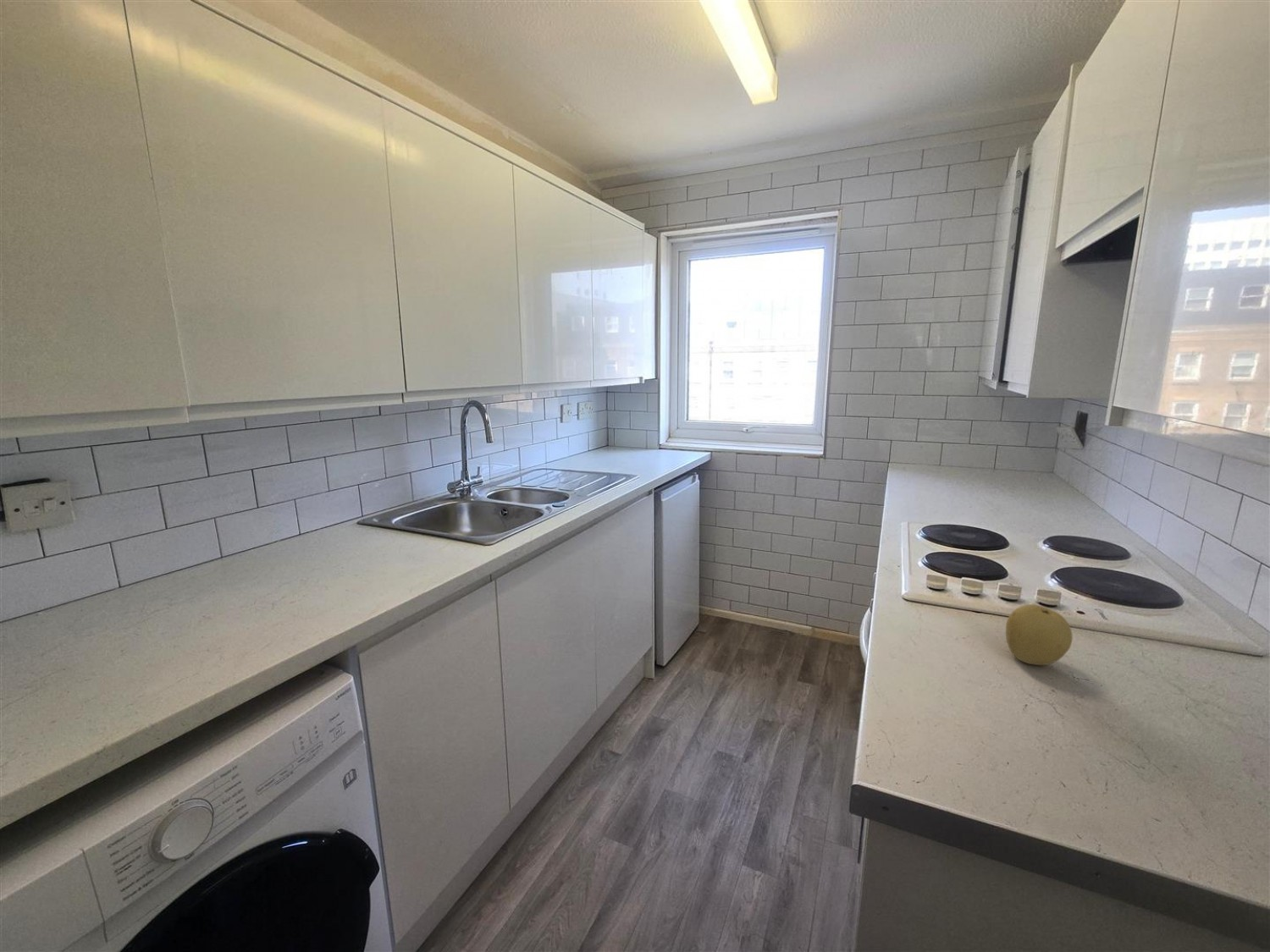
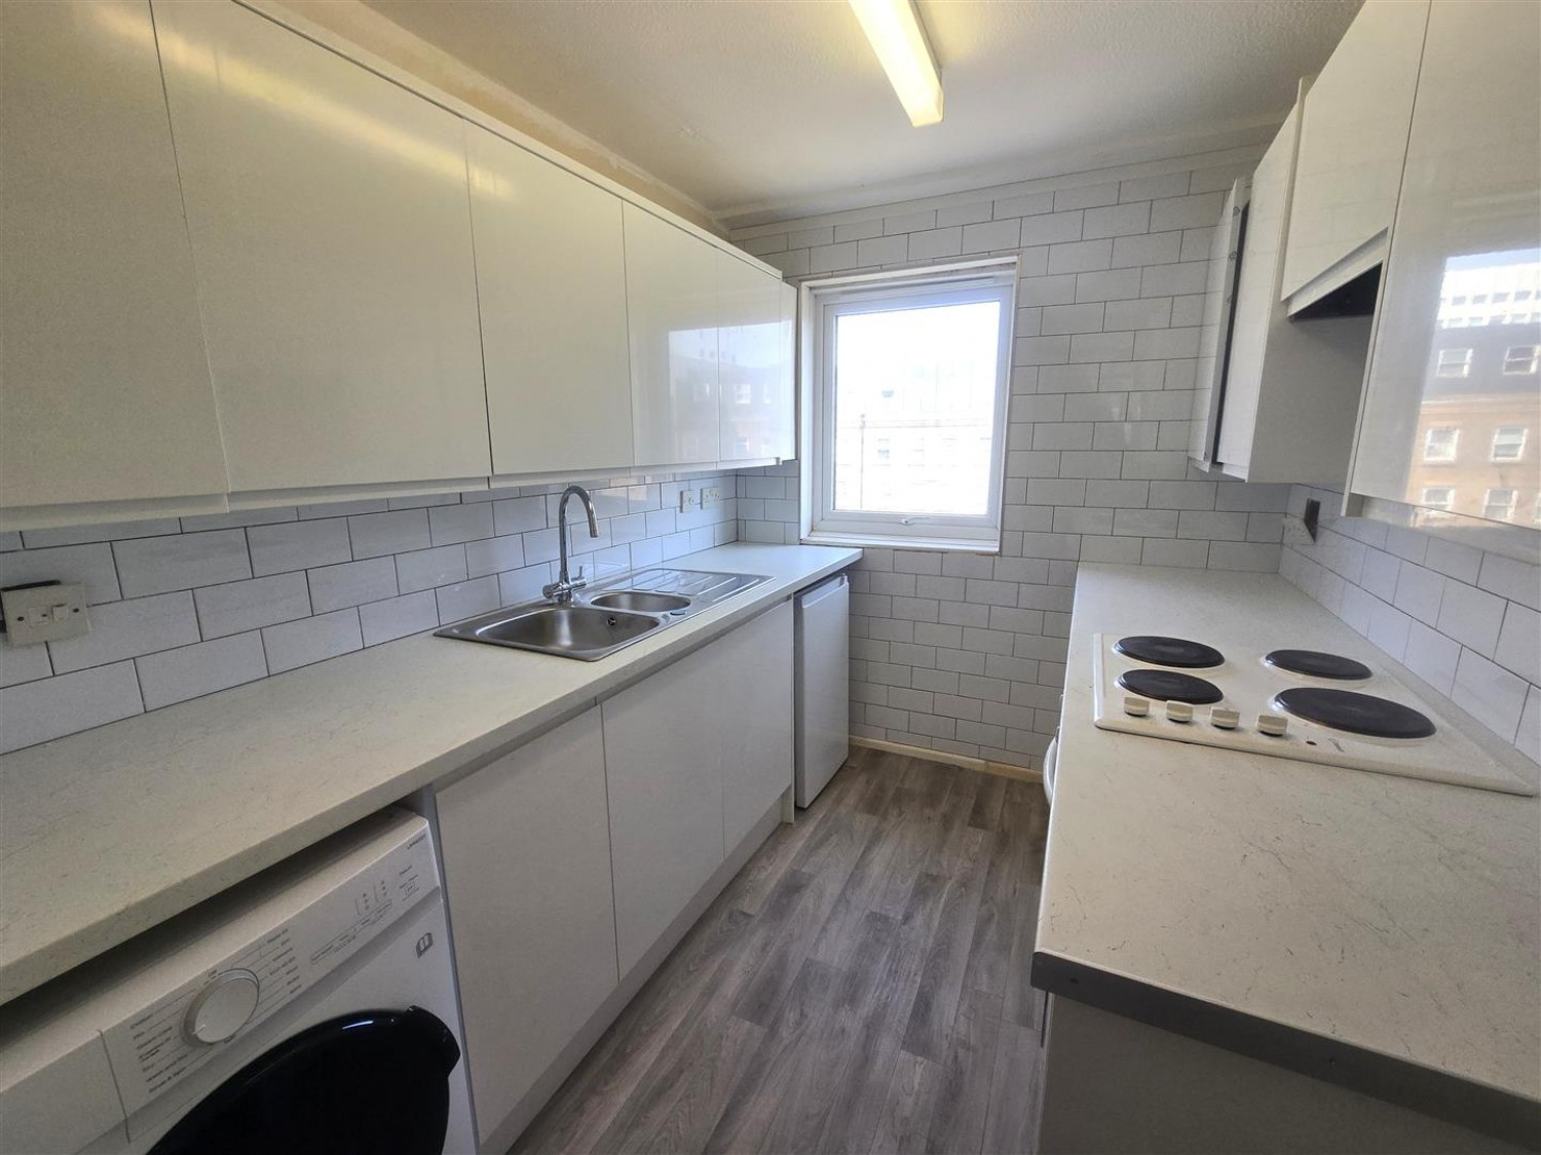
- fruit [1005,603,1074,666]
